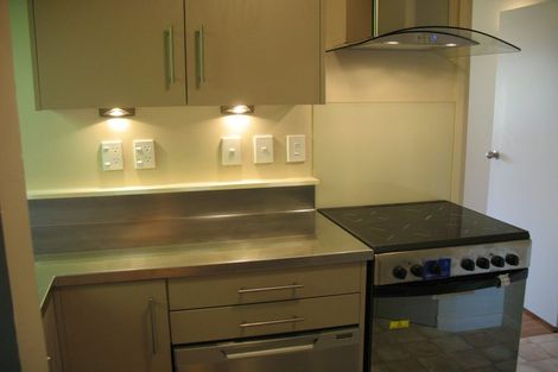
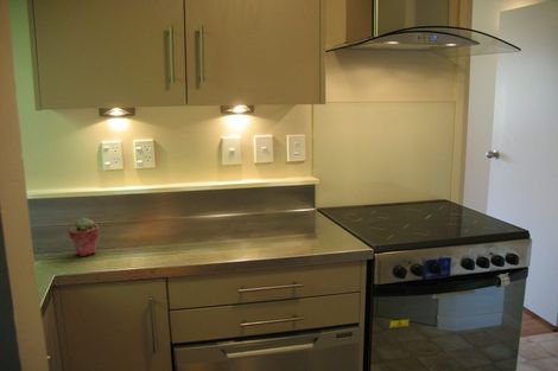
+ potted succulent [68,217,101,257]
